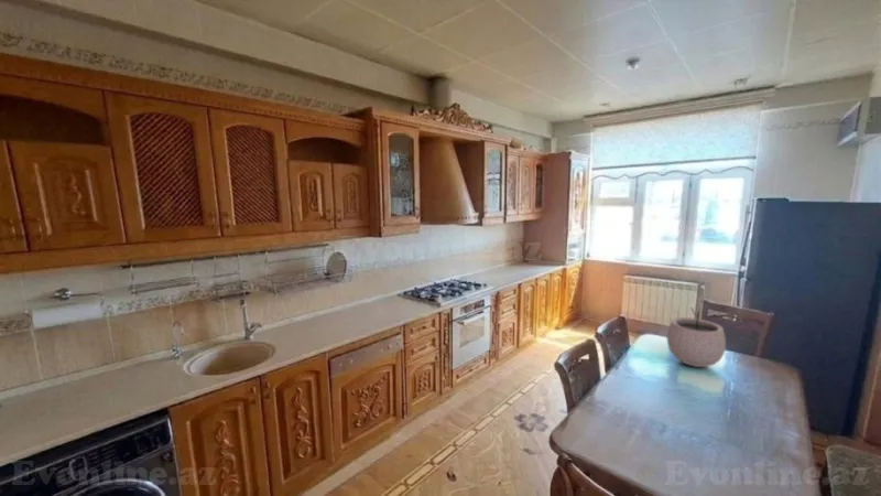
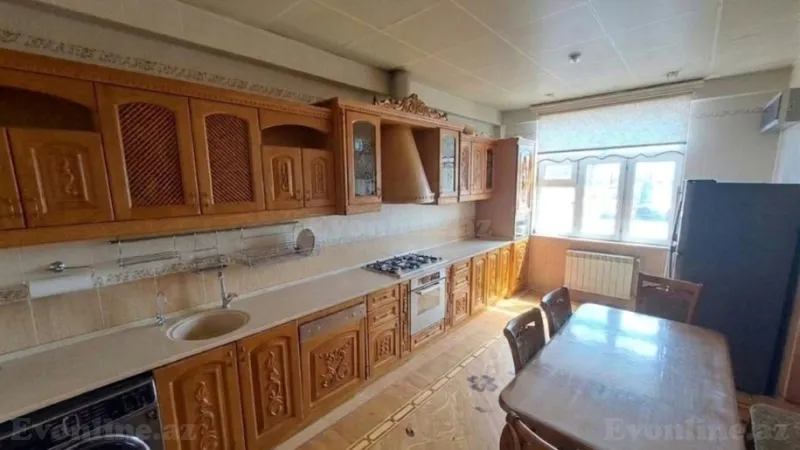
- plant pot [666,308,727,368]
